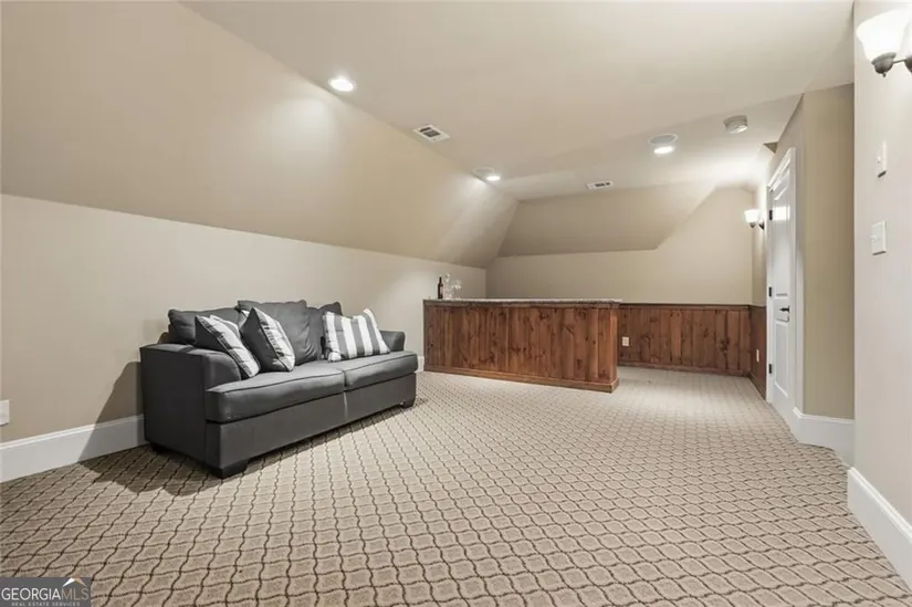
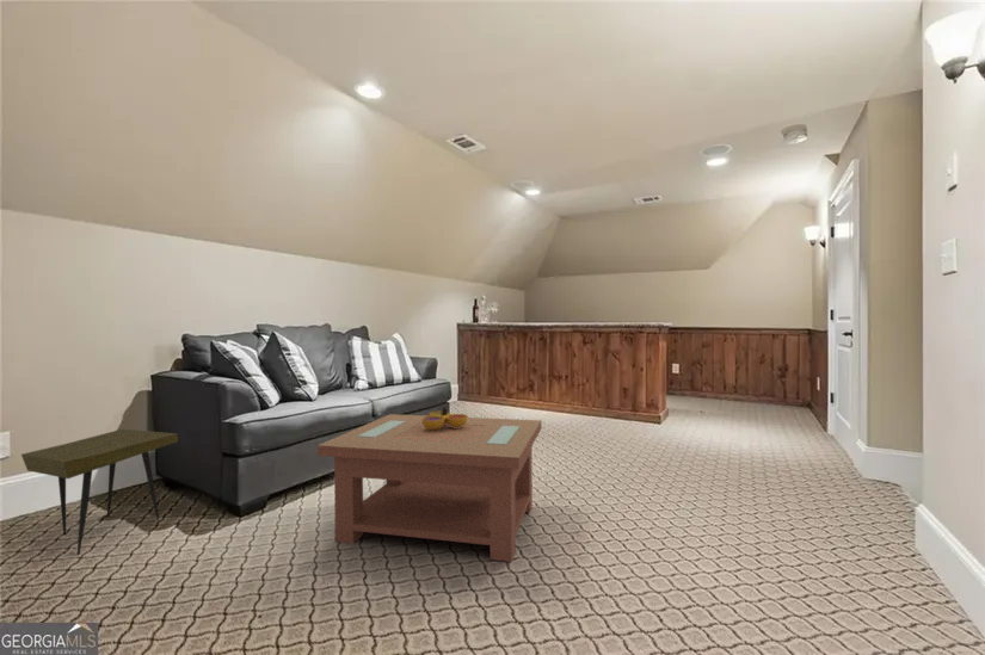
+ coffee table [316,413,542,563]
+ side table [20,428,179,556]
+ decorative bowl [423,406,469,431]
